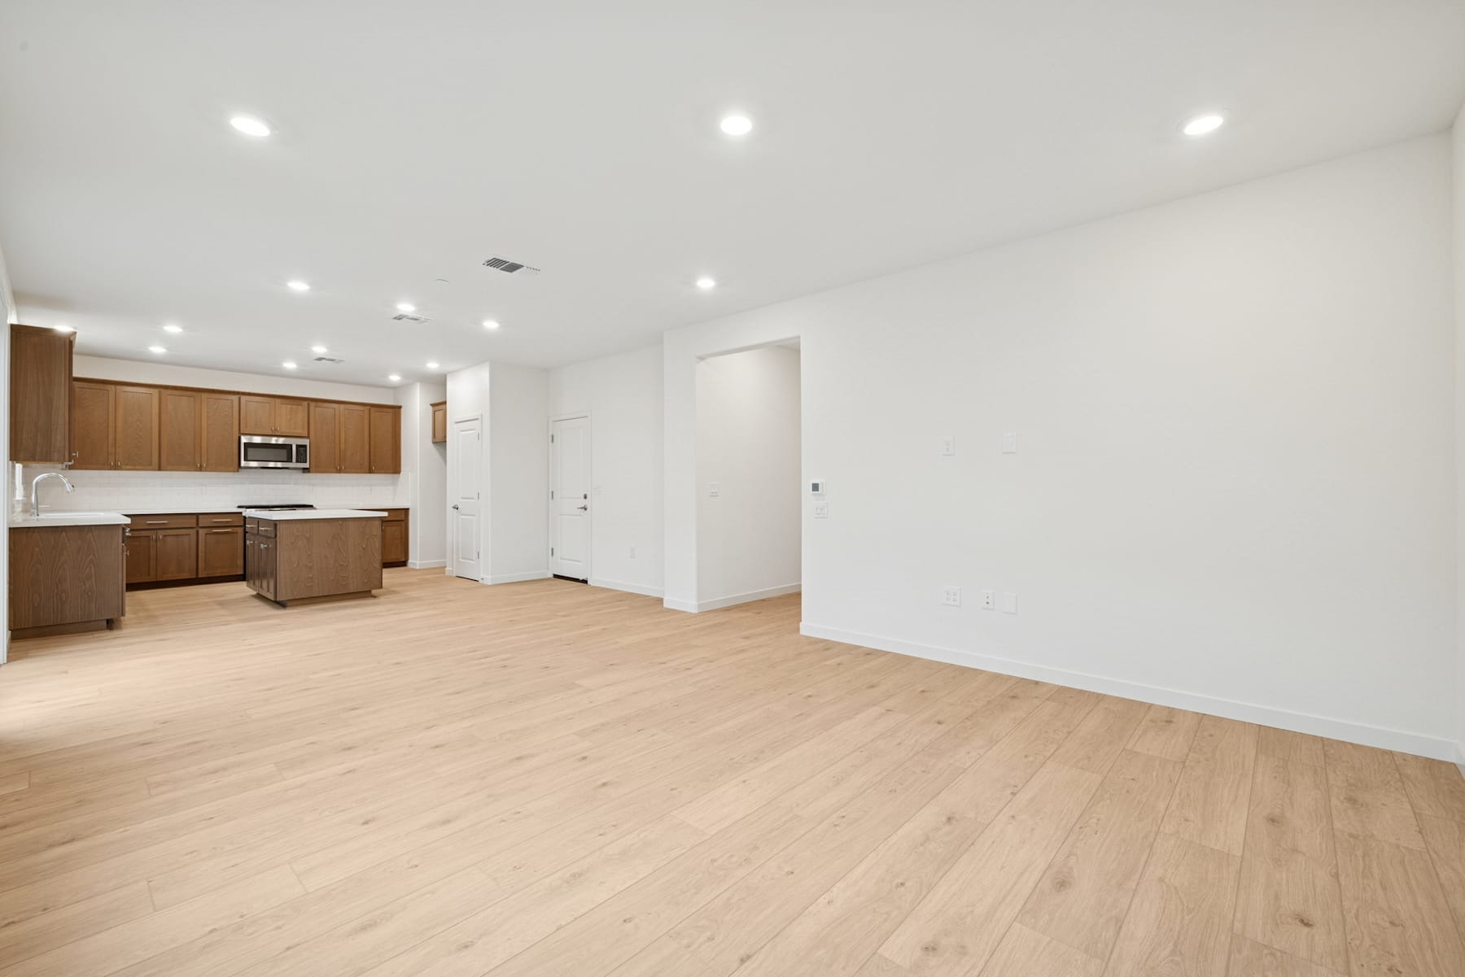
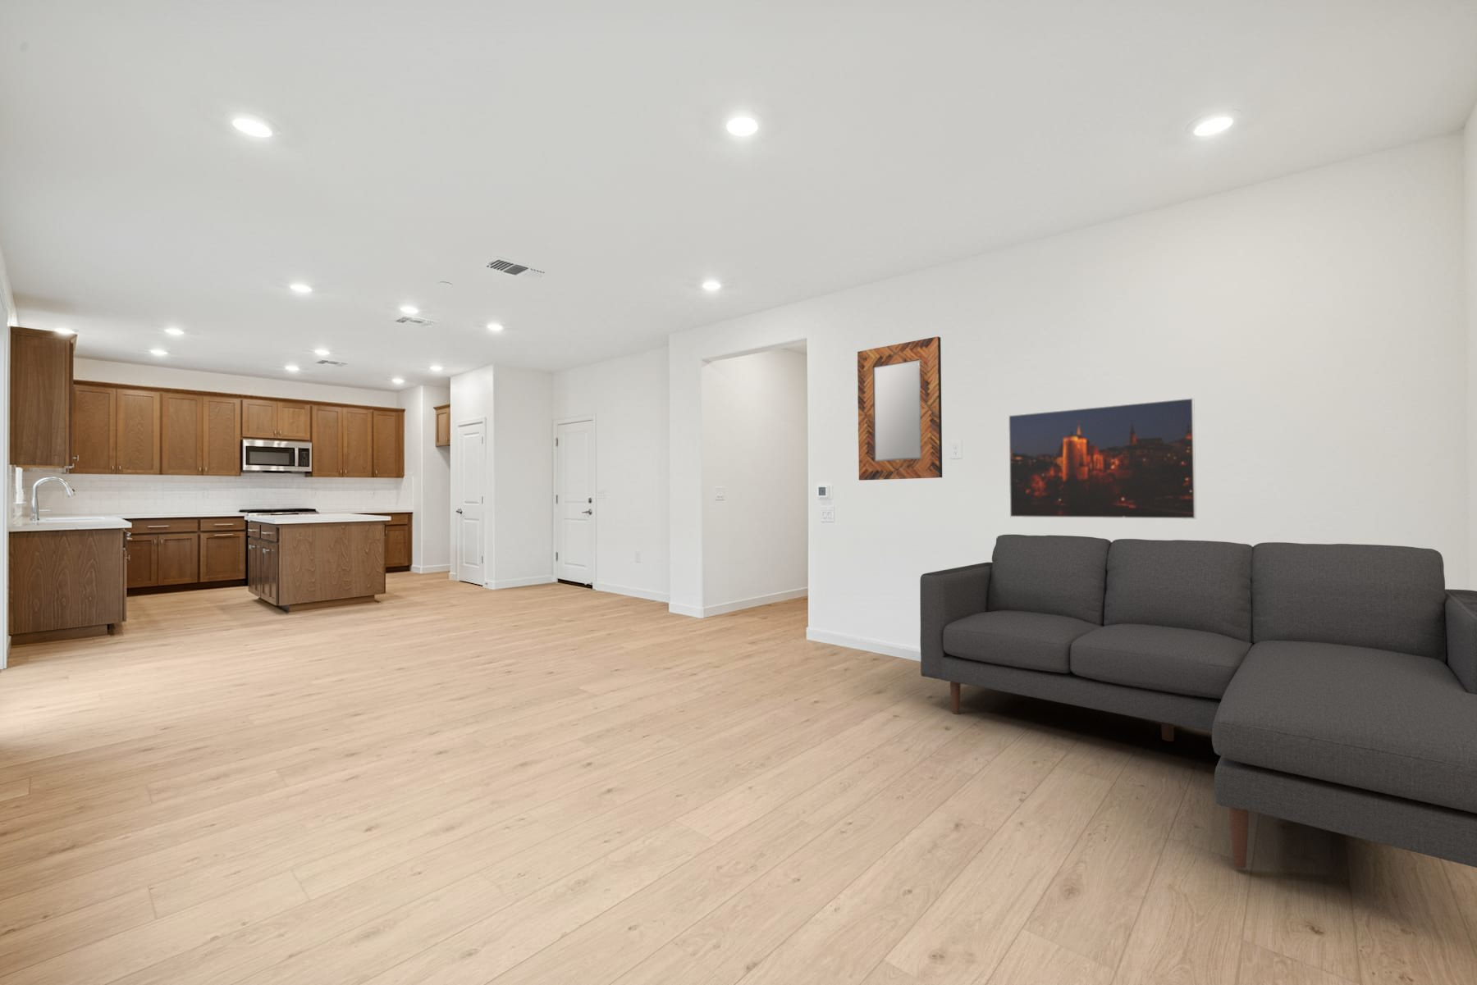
+ sofa [919,534,1477,868]
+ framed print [1007,397,1198,520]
+ home mirror [857,335,943,482]
